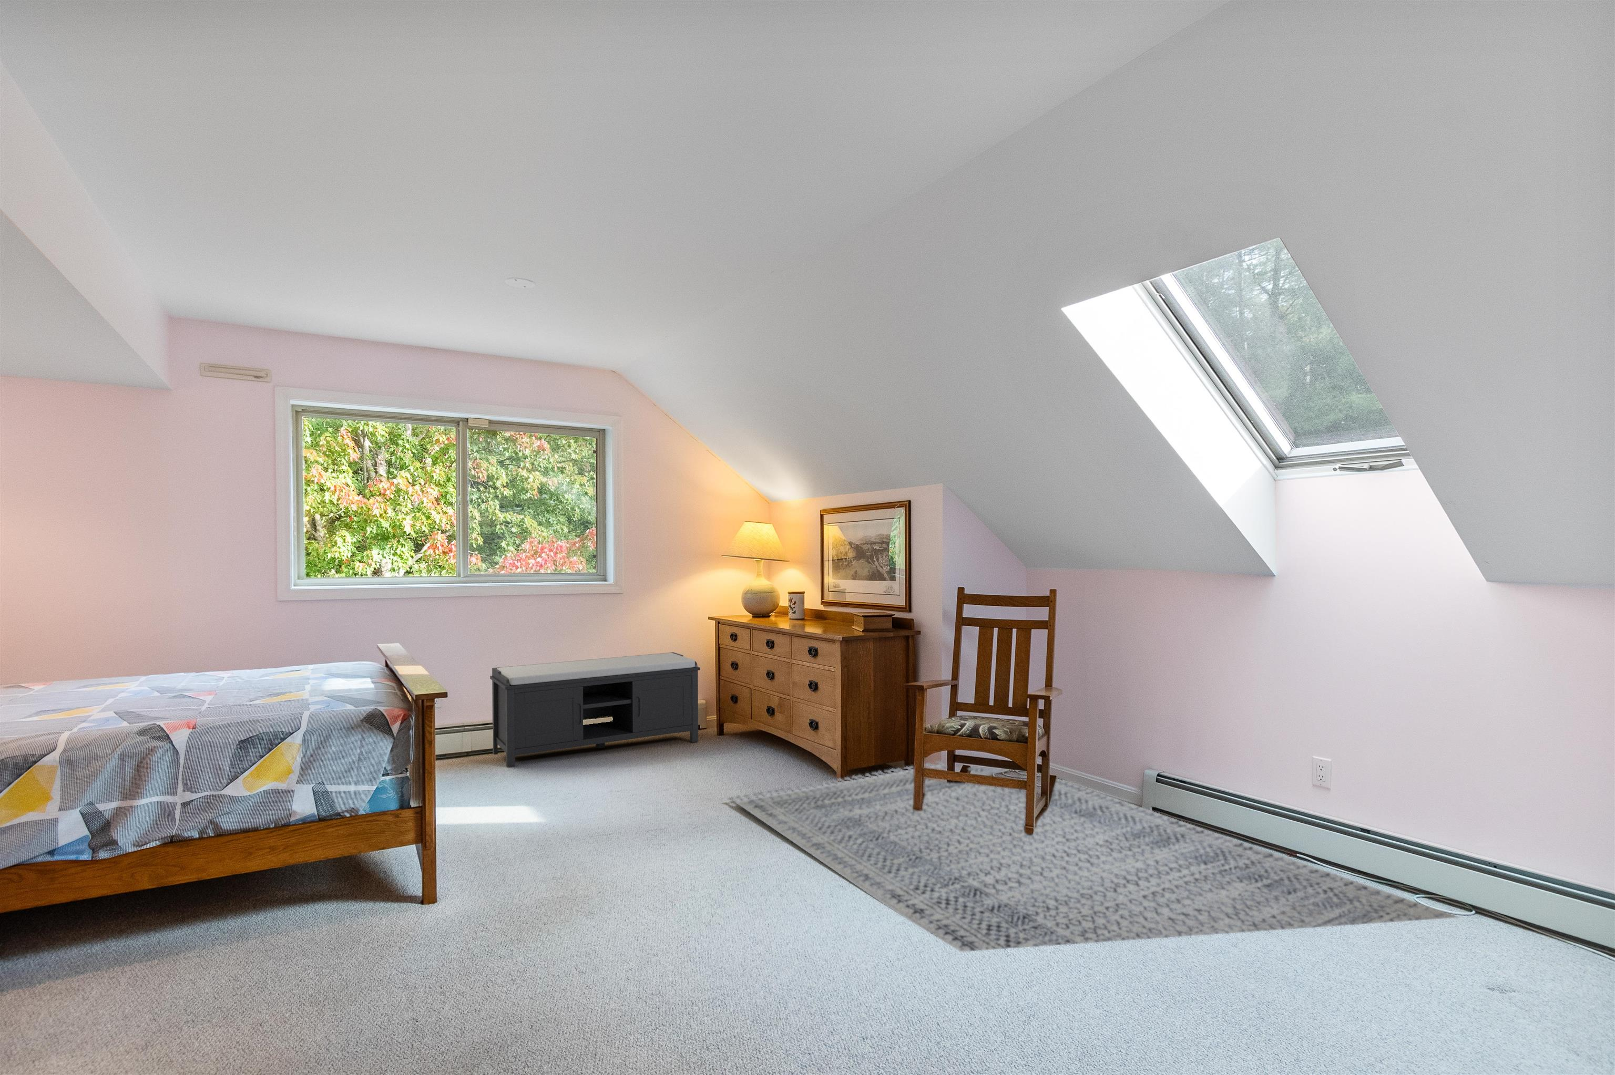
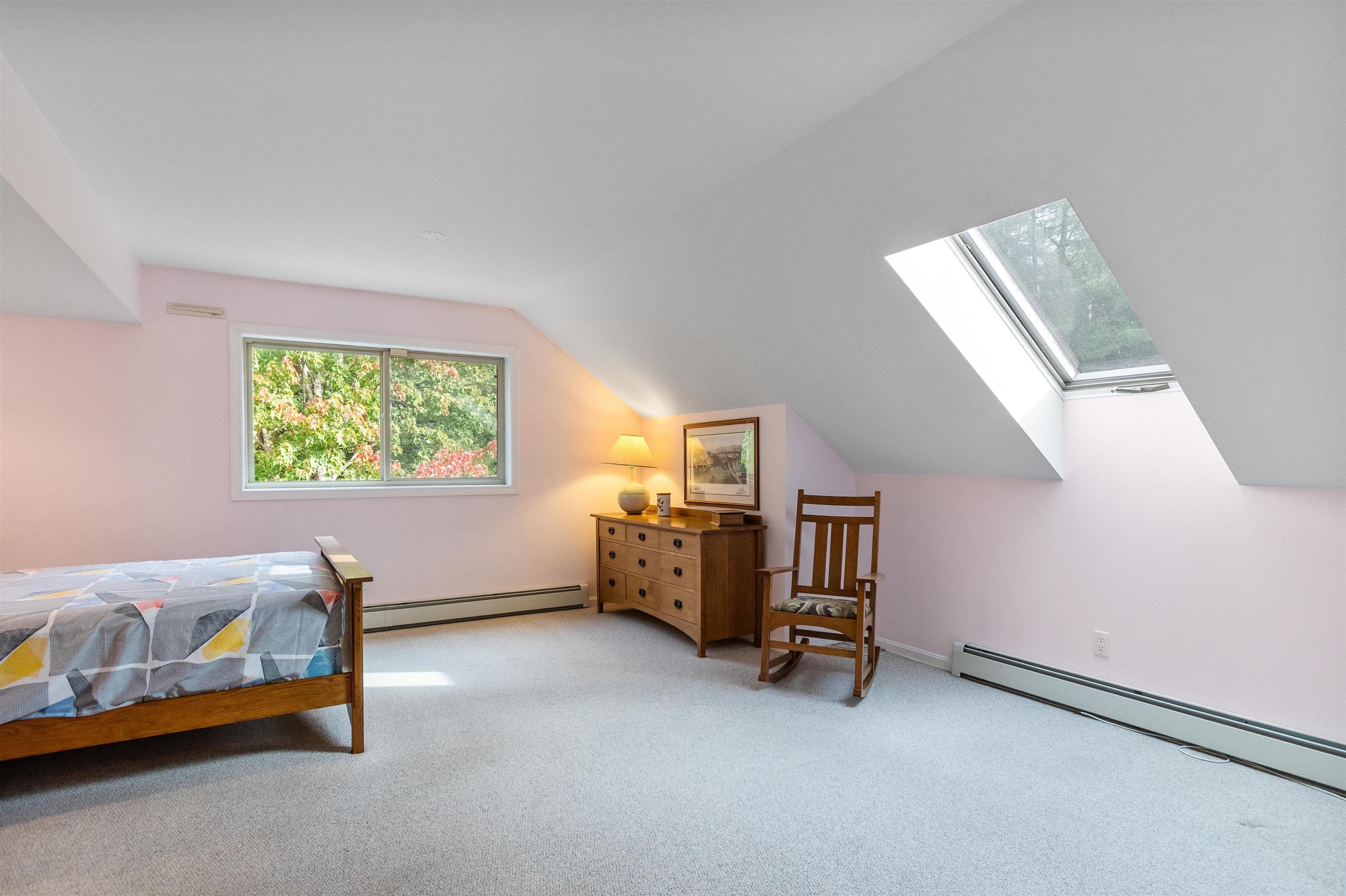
- bench [490,651,701,768]
- rug [727,758,1460,953]
